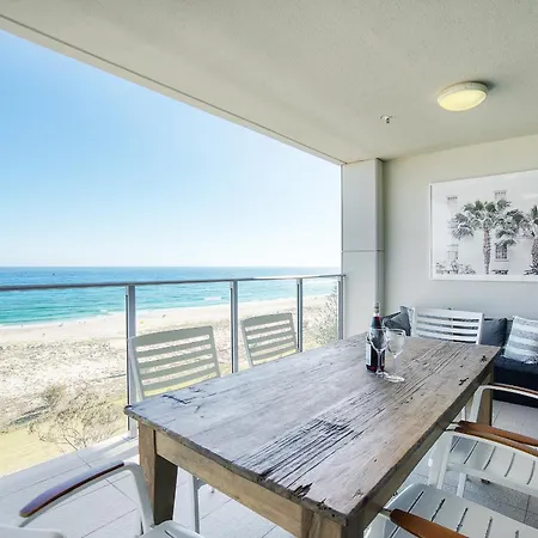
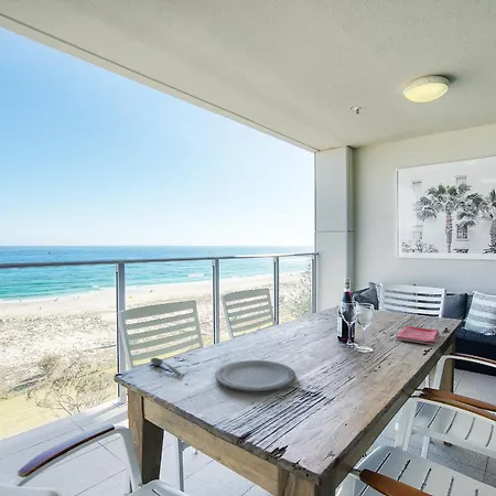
+ soupspoon [150,357,183,377]
+ plate [214,359,296,392]
+ dish towel [395,325,441,346]
